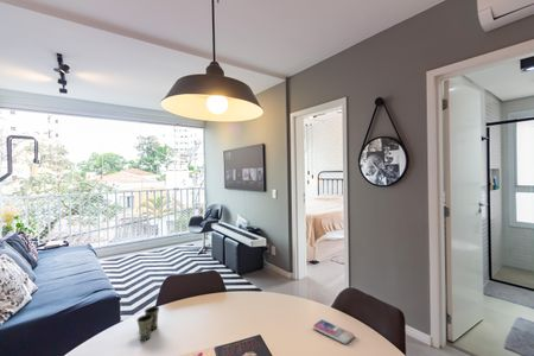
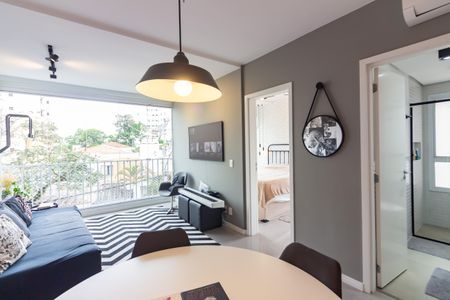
- cup [135,305,160,342]
- smartphone [311,318,356,345]
